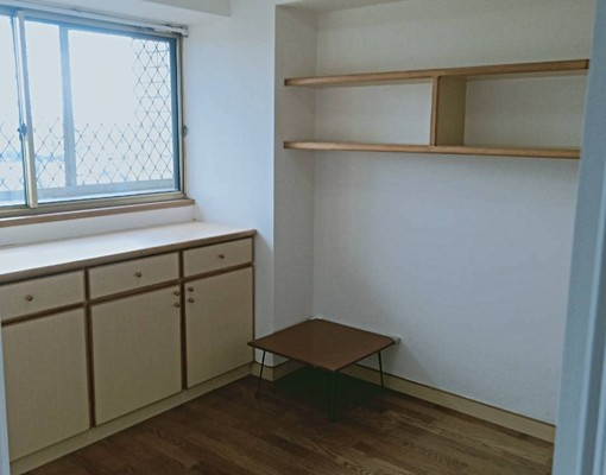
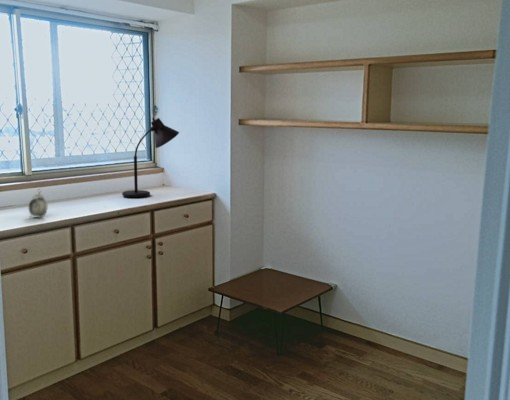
+ desk lamp [121,117,180,198]
+ alarm clock [28,188,49,220]
